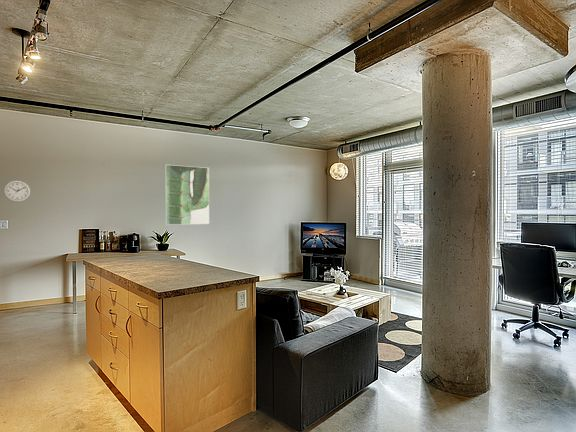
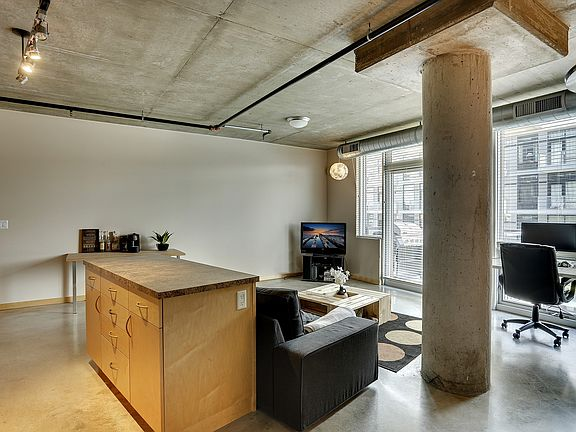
- wall clock [3,179,32,203]
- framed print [164,164,210,226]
